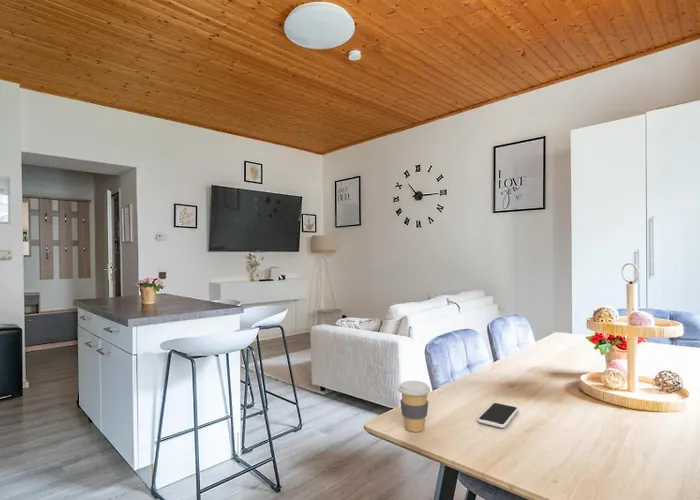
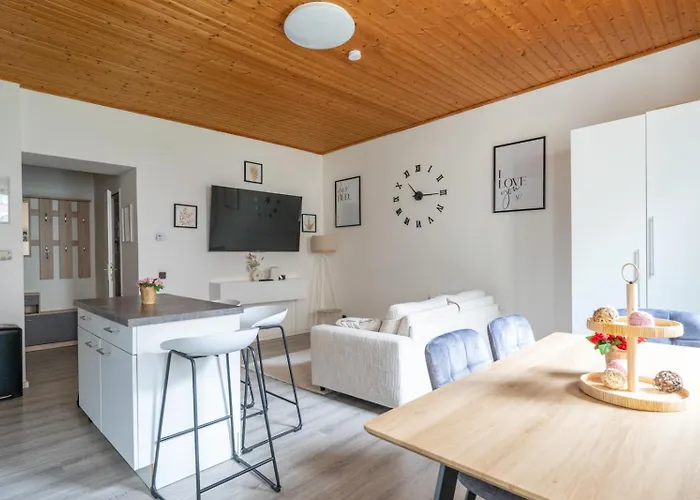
- coffee cup [397,380,431,433]
- smartphone [476,402,519,429]
